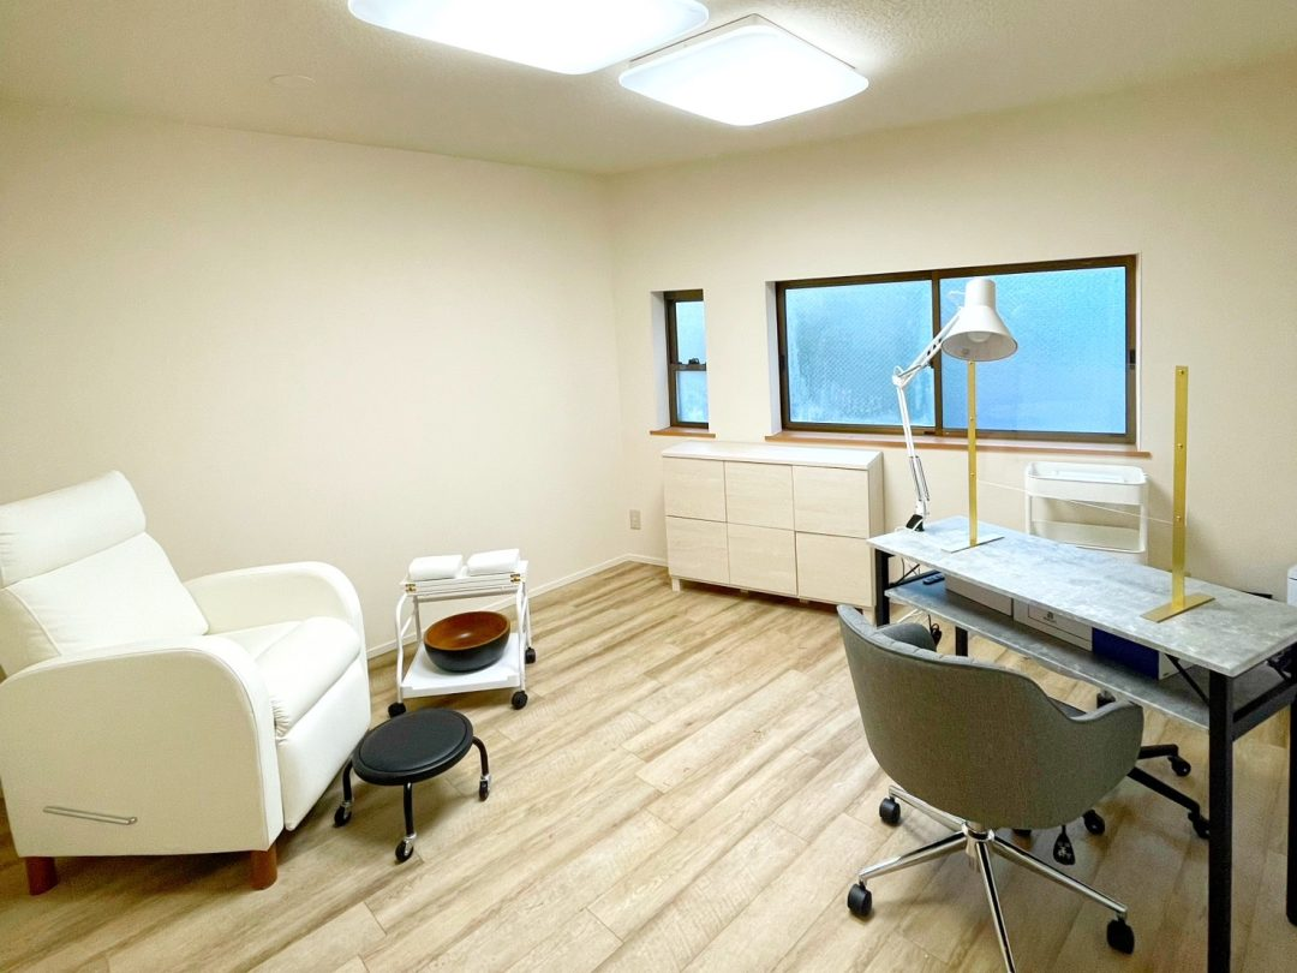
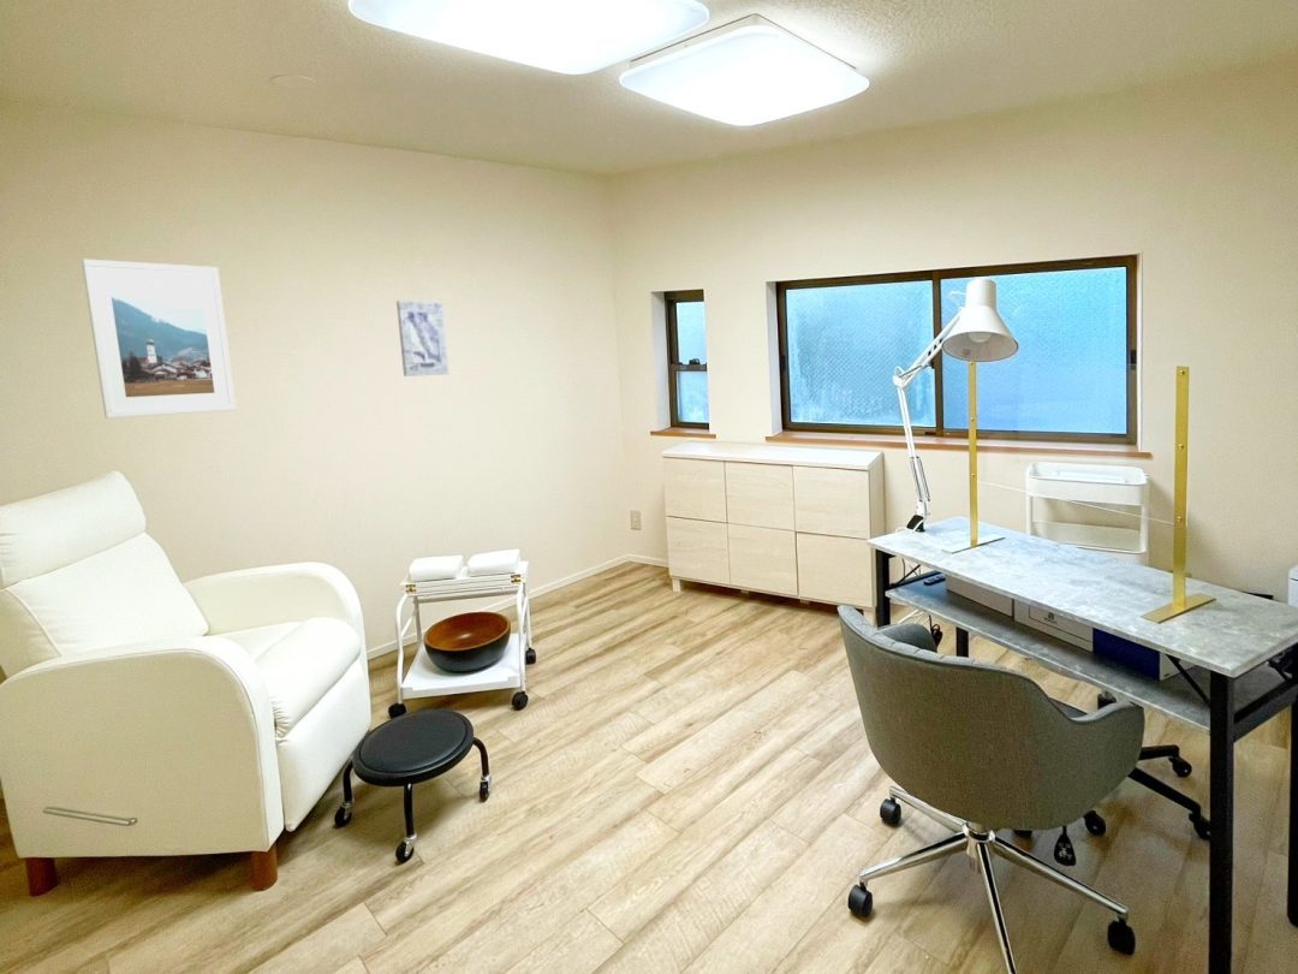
+ wall art [395,299,449,378]
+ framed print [81,259,237,420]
